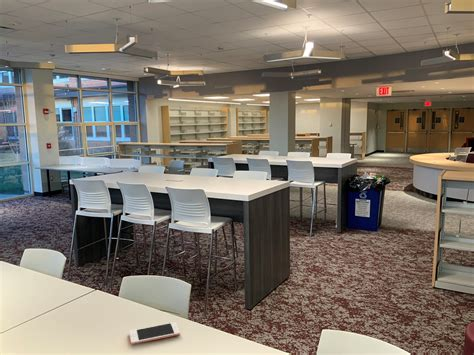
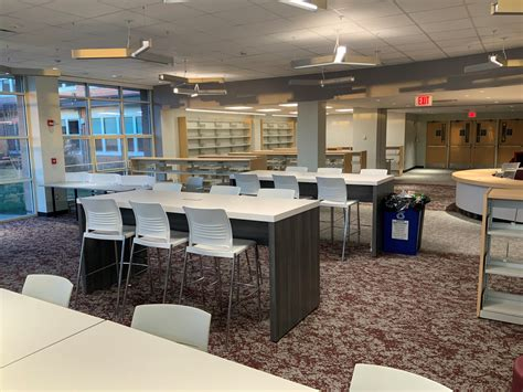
- cell phone [128,321,181,345]
